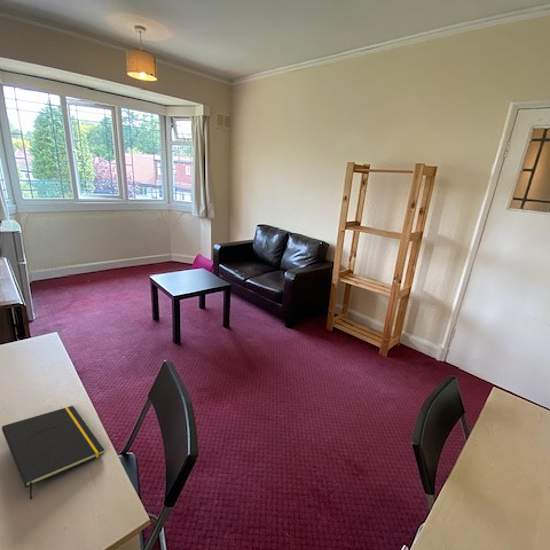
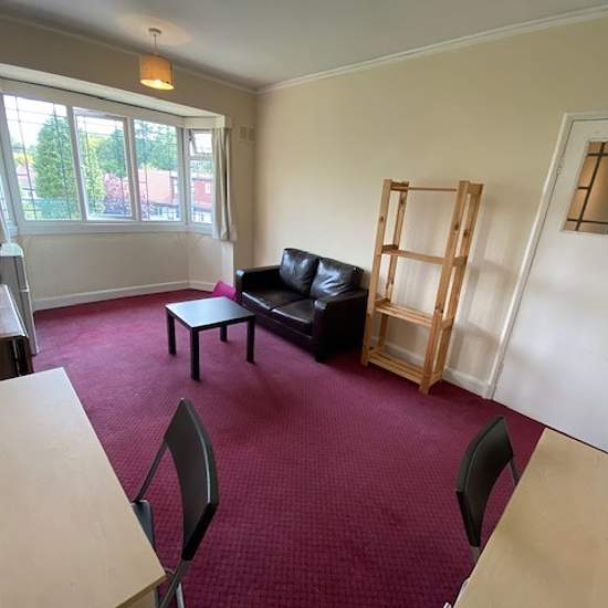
- notepad [1,405,105,501]
